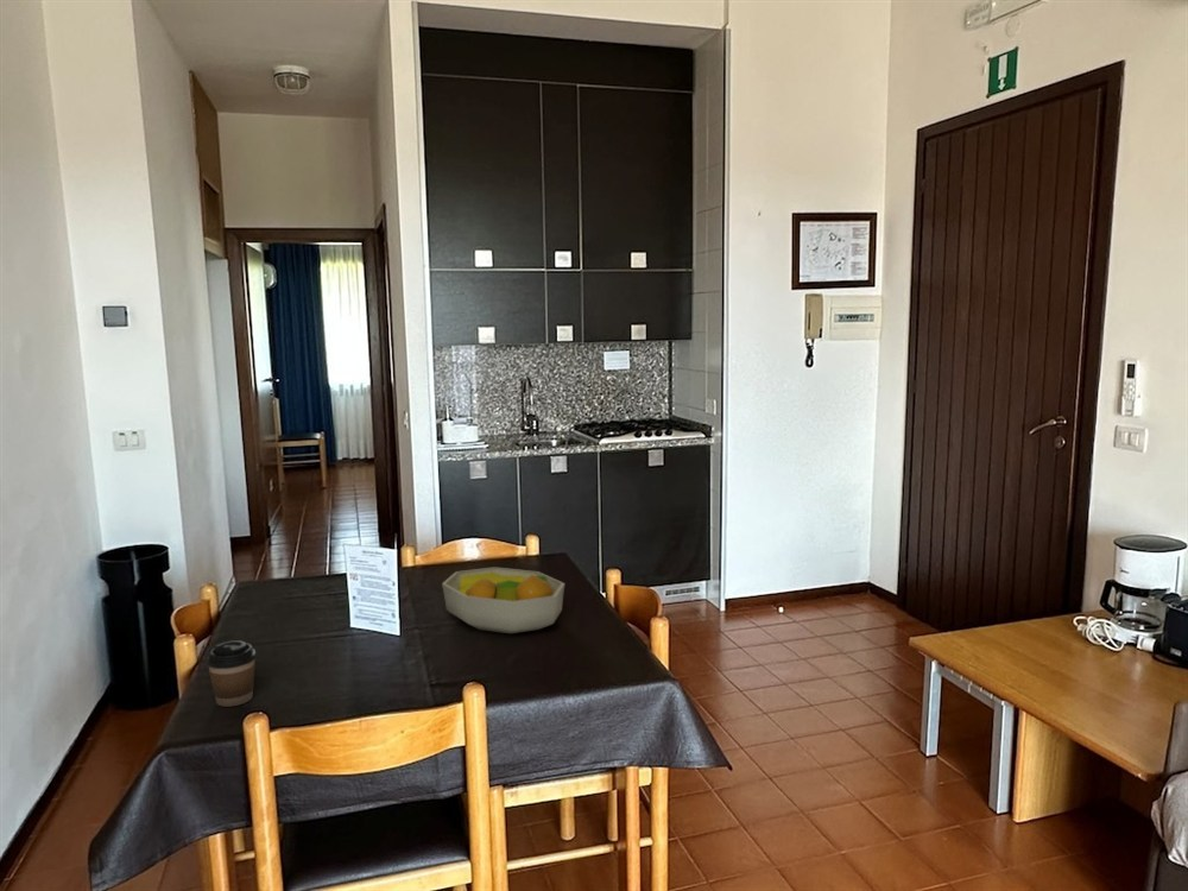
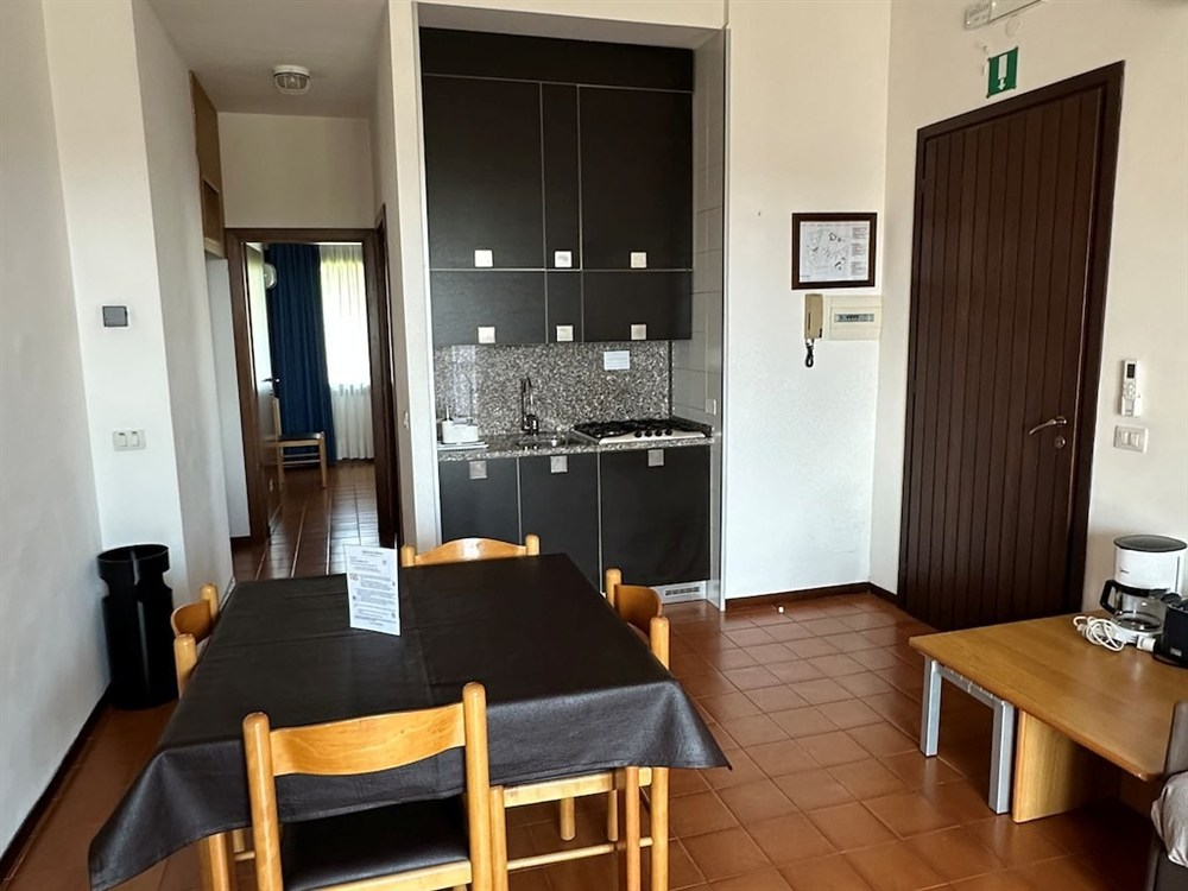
- fruit bowl [441,565,565,634]
- coffee cup [206,639,257,708]
